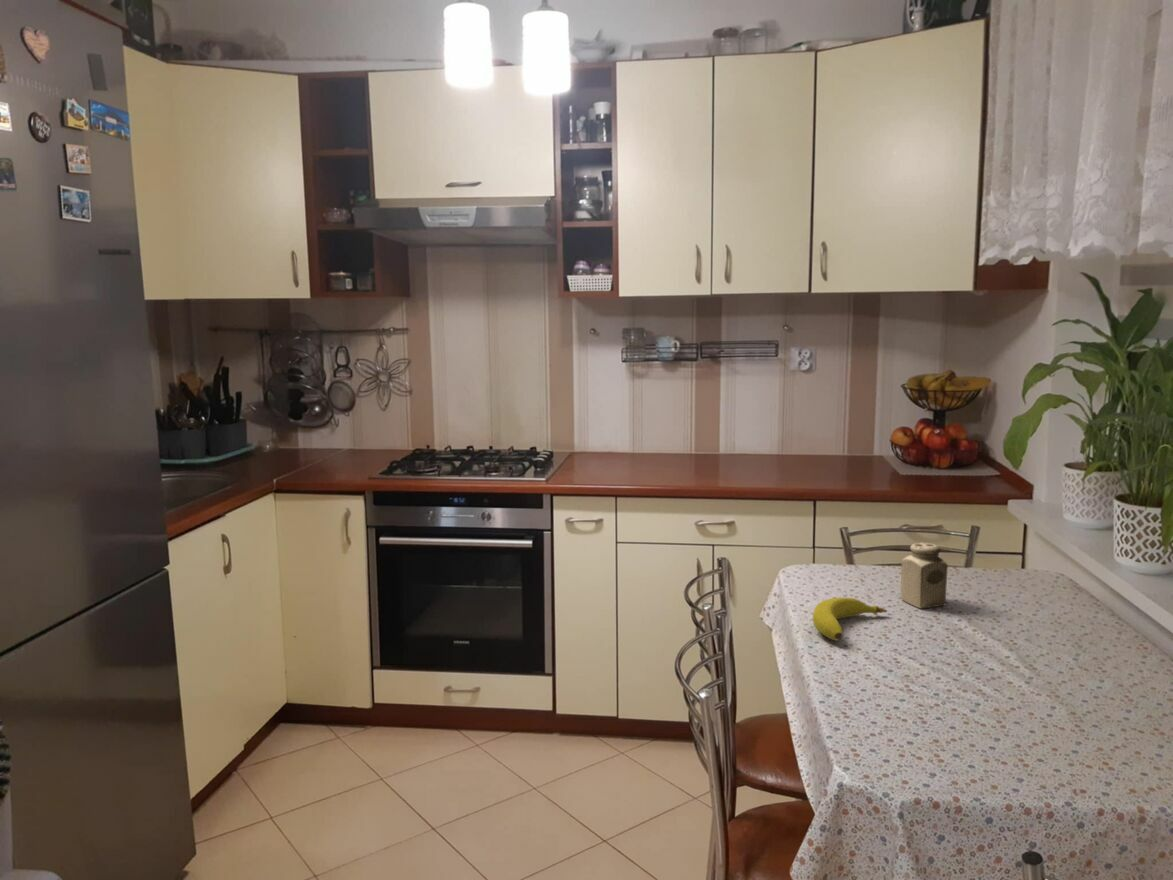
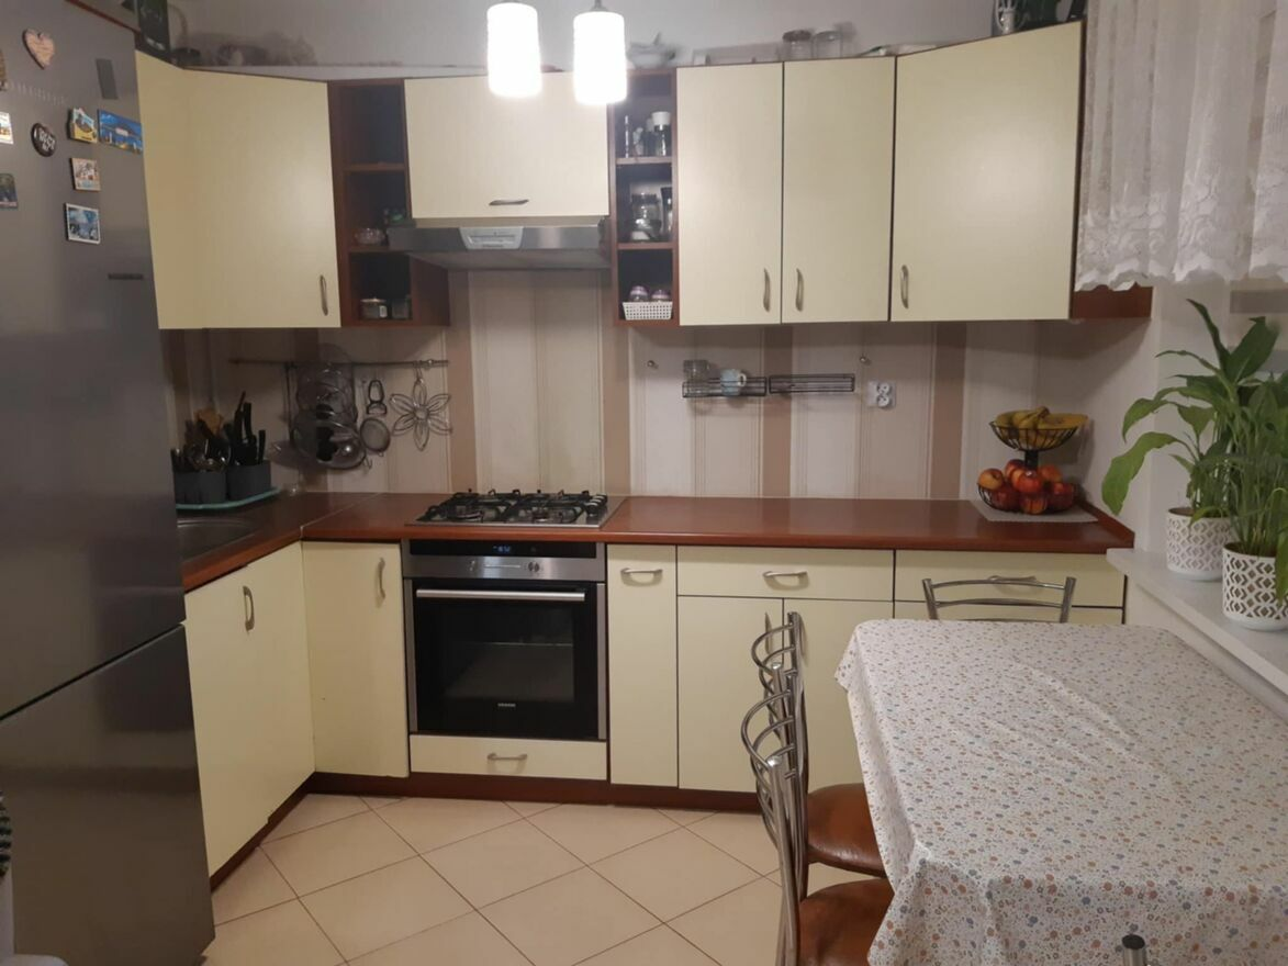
- fruit [812,596,888,642]
- salt shaker [900,542,949,609]
